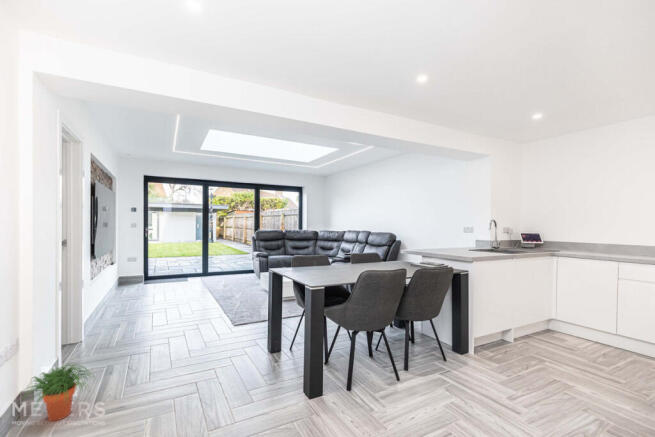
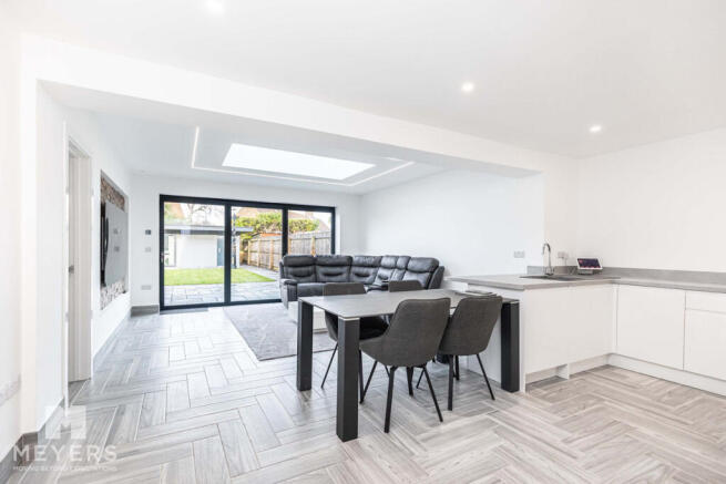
- potted plant [17,362,96,422]
